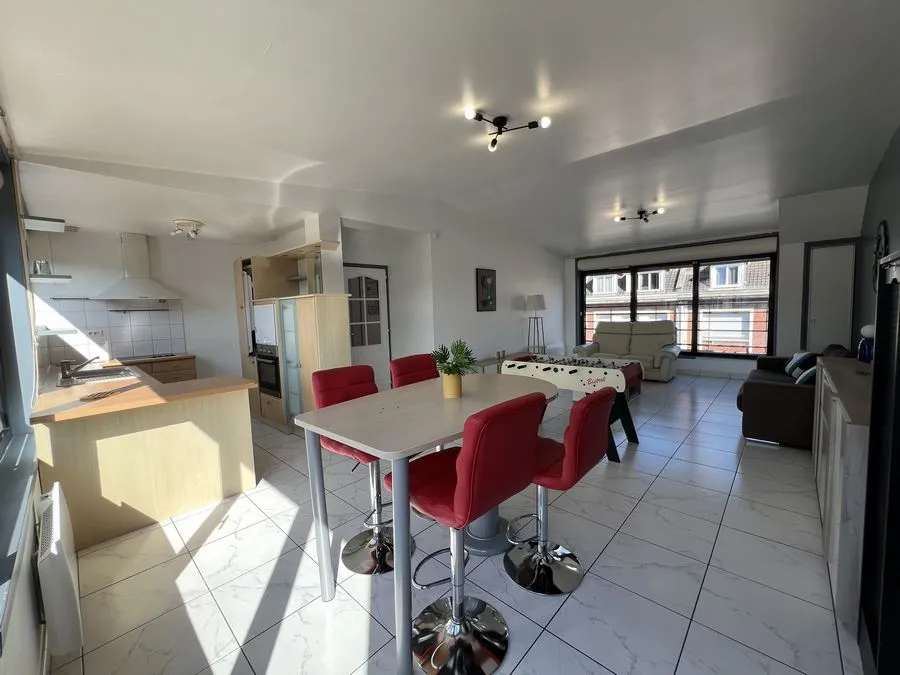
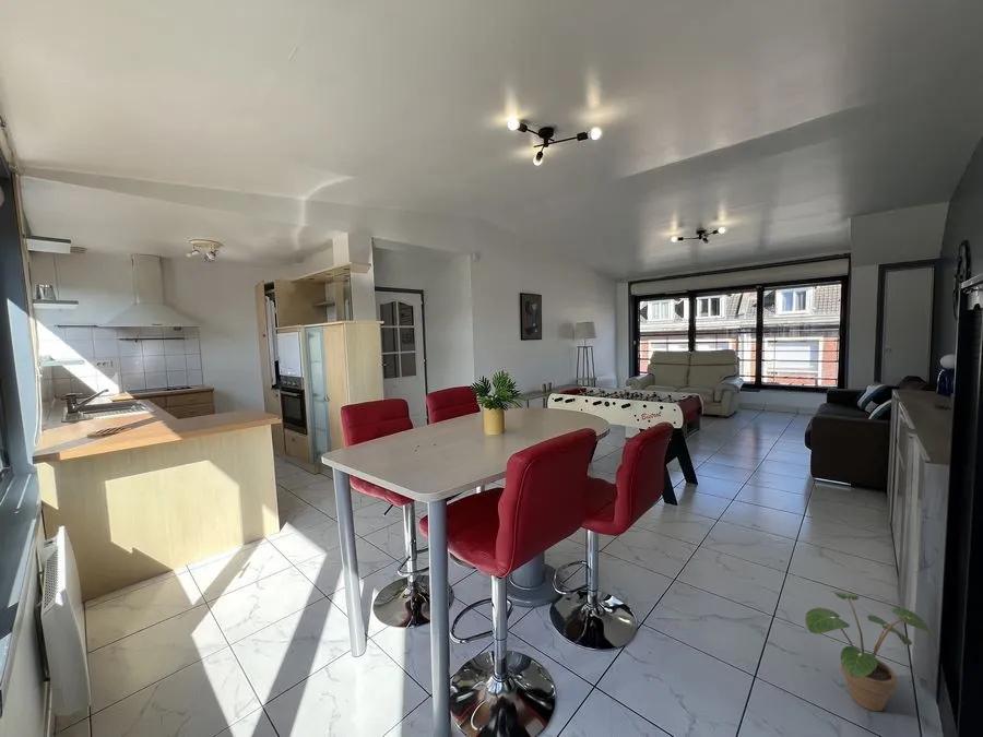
+ potted plant [804,590,939,712]
